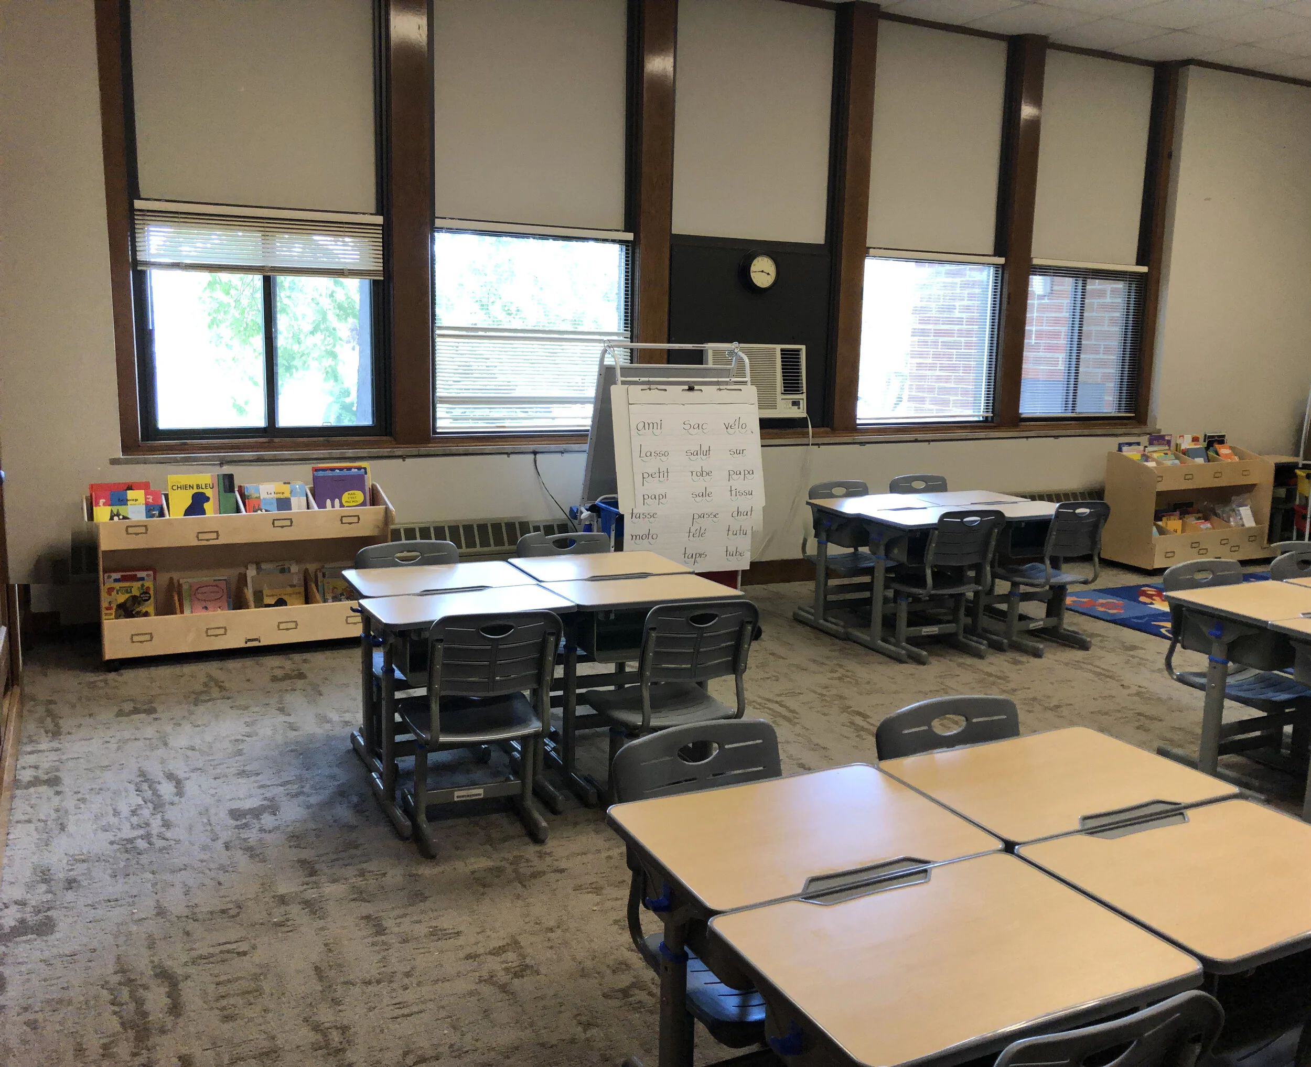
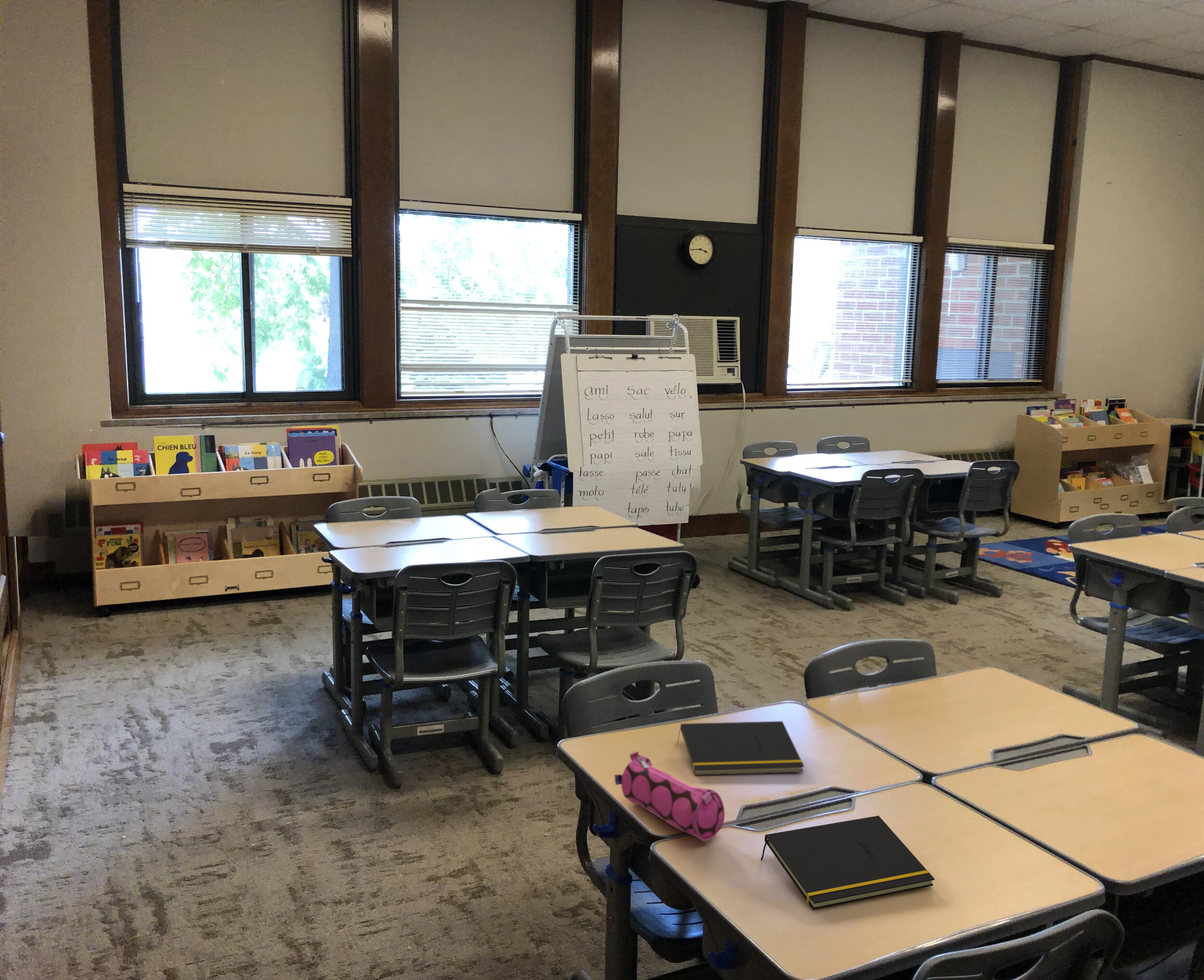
+ pencil case [614,751,725,841]
+ notepad [677,720,805,776]
+ notepad [760,815,935,910]
